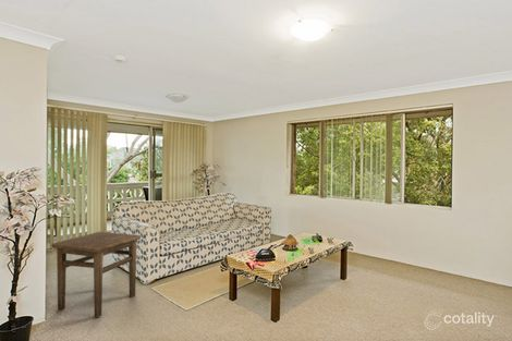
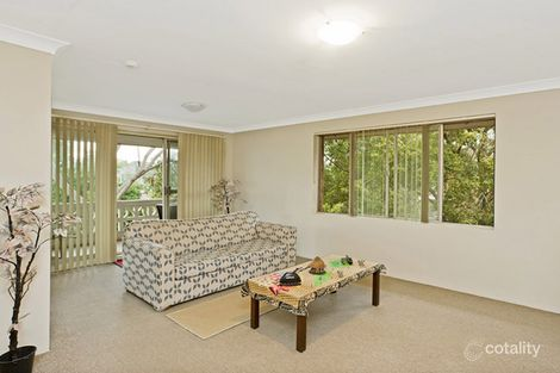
- side table [51,231,142,318]
